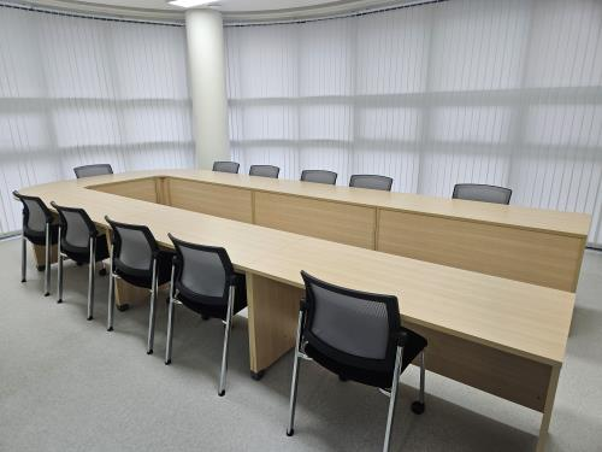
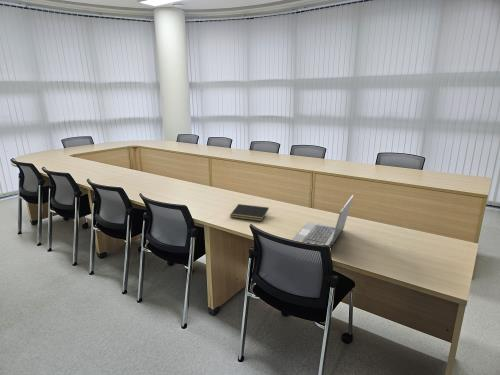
+ notepad [229,203,270,222]
+ laptop computer [291,194,355,250]
